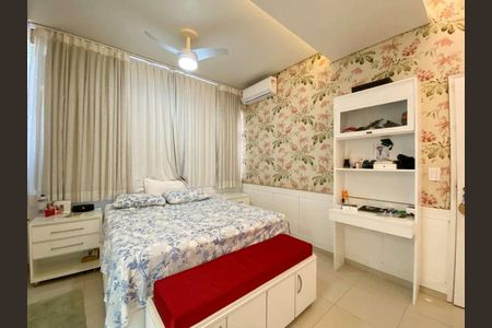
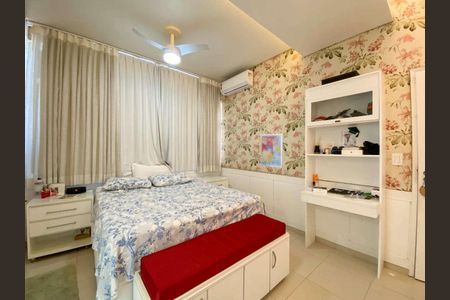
+ wall art [260,133,284,168]
